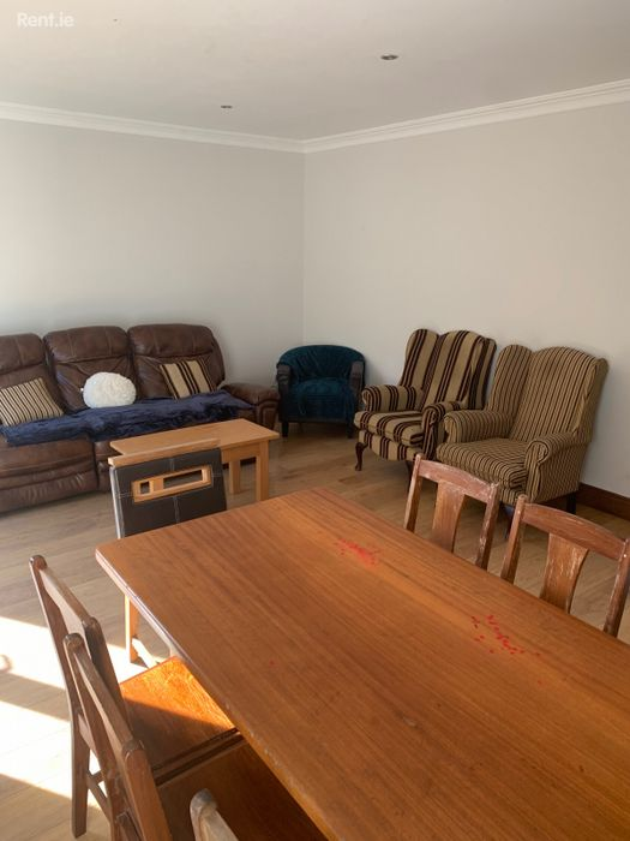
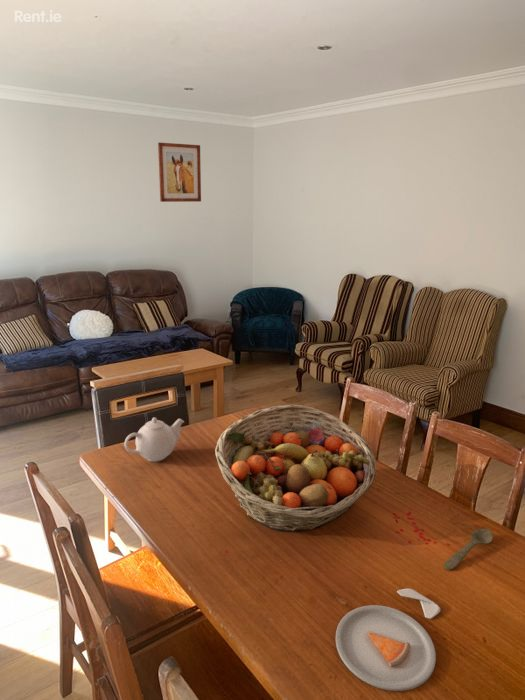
+ fruit basket [214,404,377,533]
+ spoon [443,528,494,571]
+ wall art [157,142,202,203]
+ dinner plate [335,588,441,692]
+ teapot [123,416,185,463]
